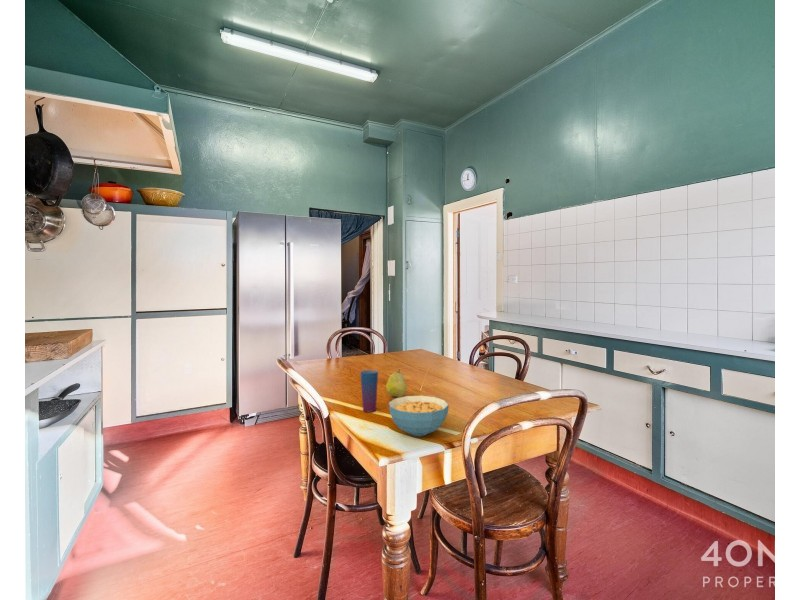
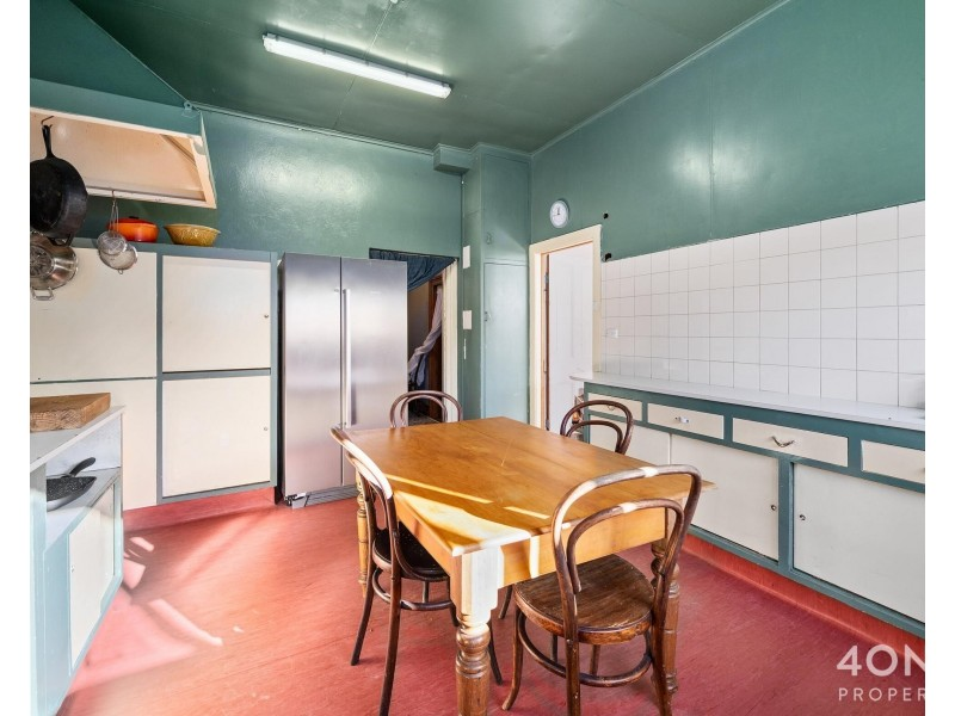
- cup [360,369,379,413]
- fruit [385,368,408,398]
- cereal bowl [388,395,450,437]
